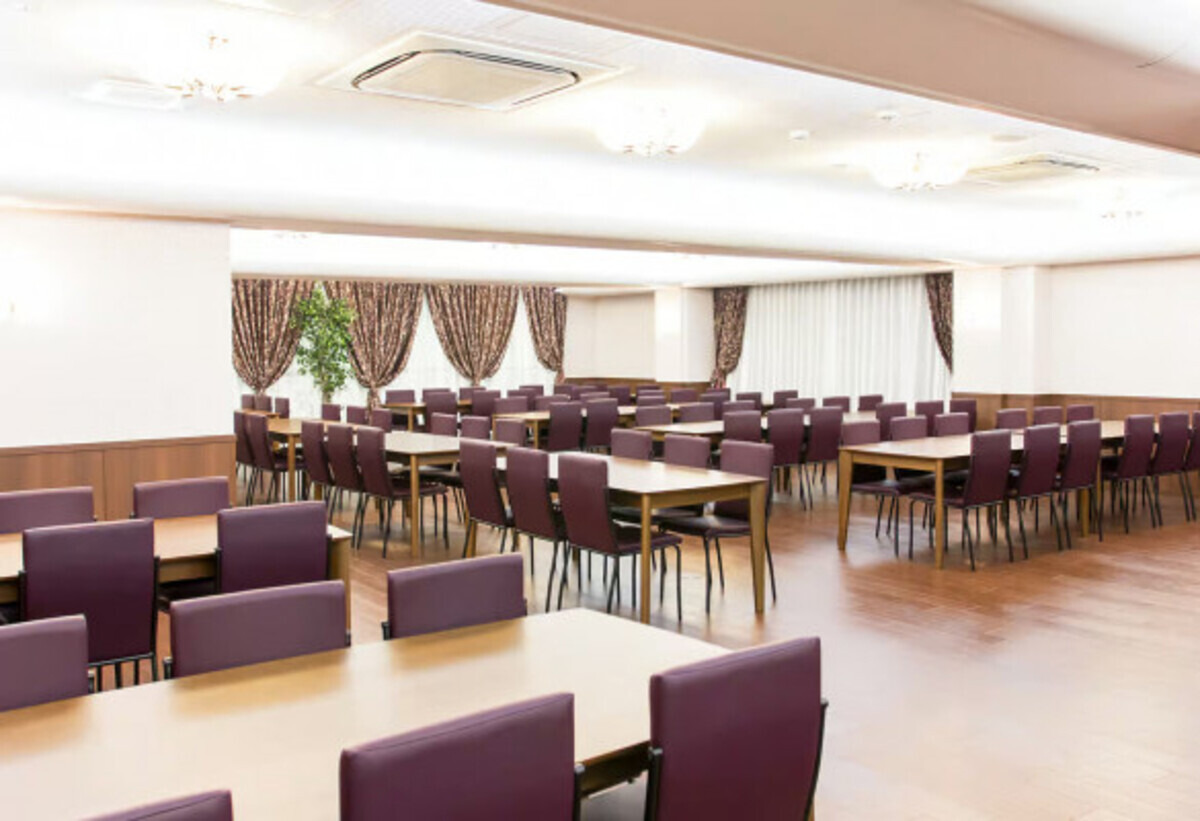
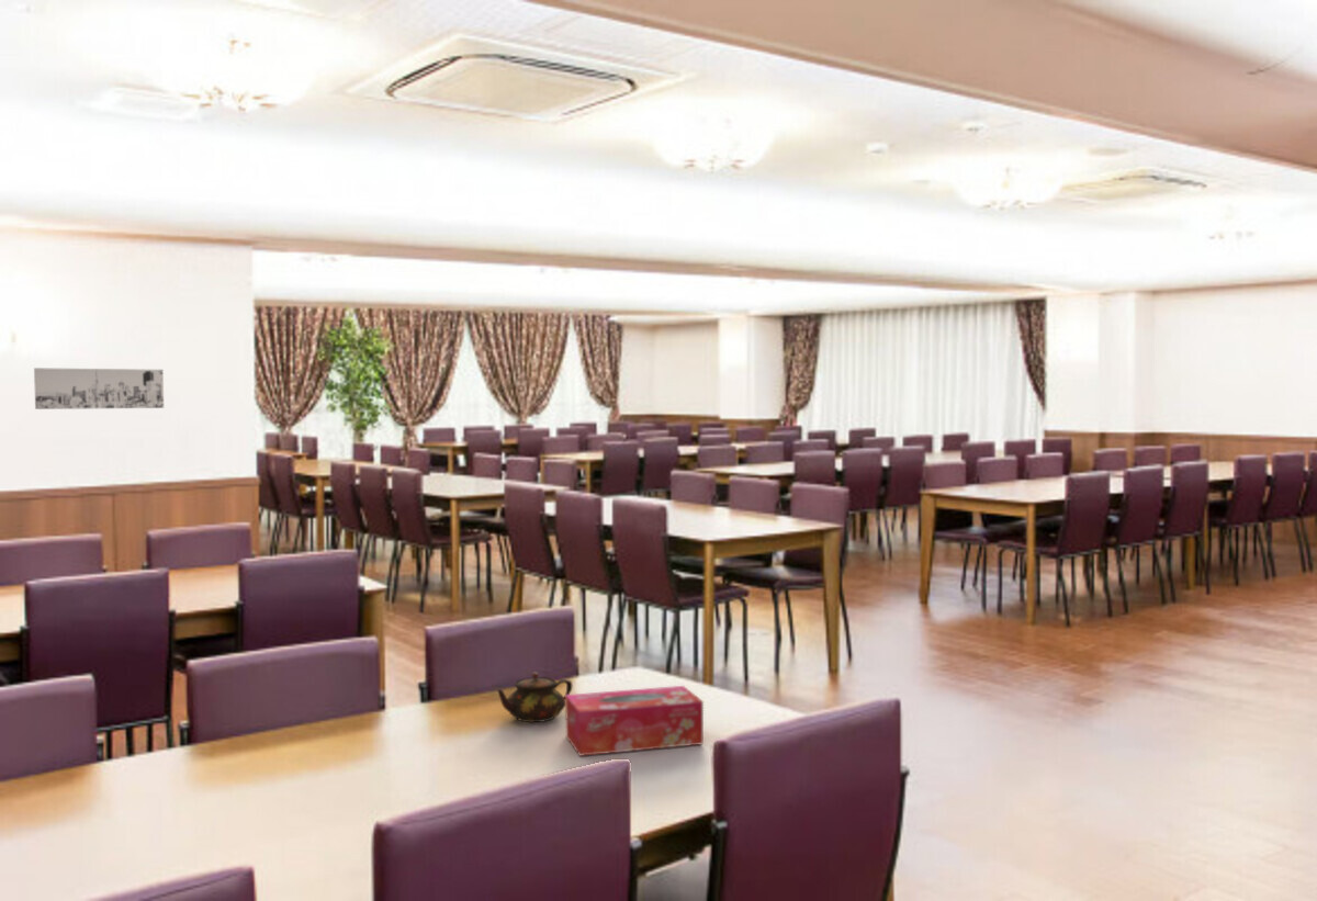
+ tissue box [564,685,705,757]
+ wall art [33,367,165,410]
+ teapot [496,672,573,723]
